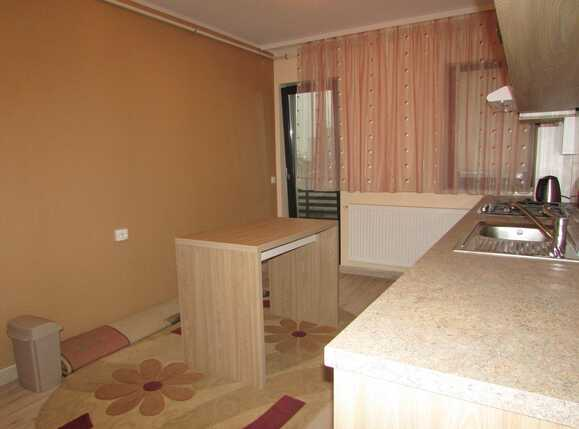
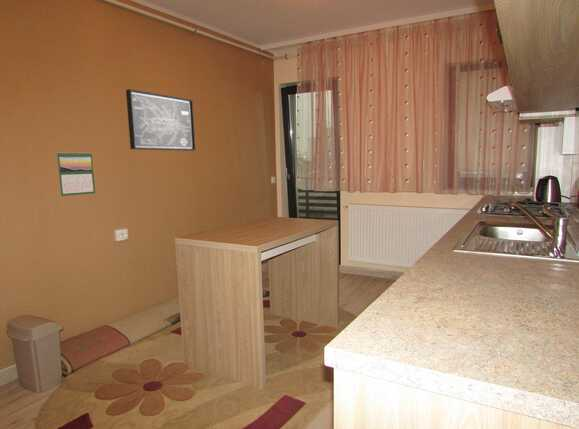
+ wall art [125,88,196,152]
+ calendar [56,151,96,197]
